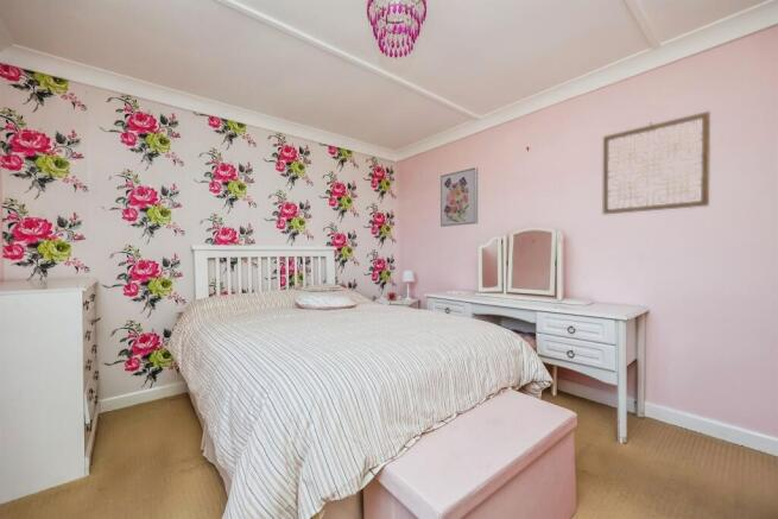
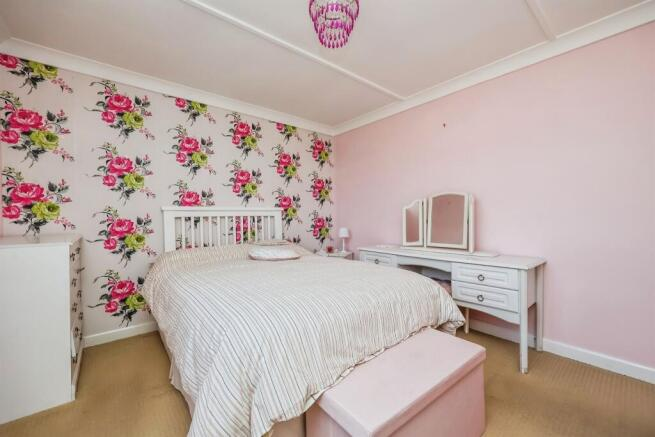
- wall art [439,166,479,228]
- wall art [602,110,711,216]
